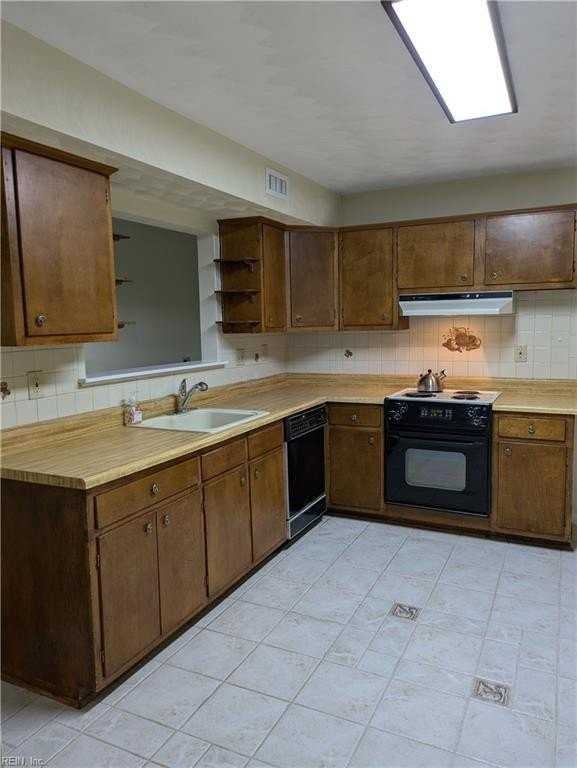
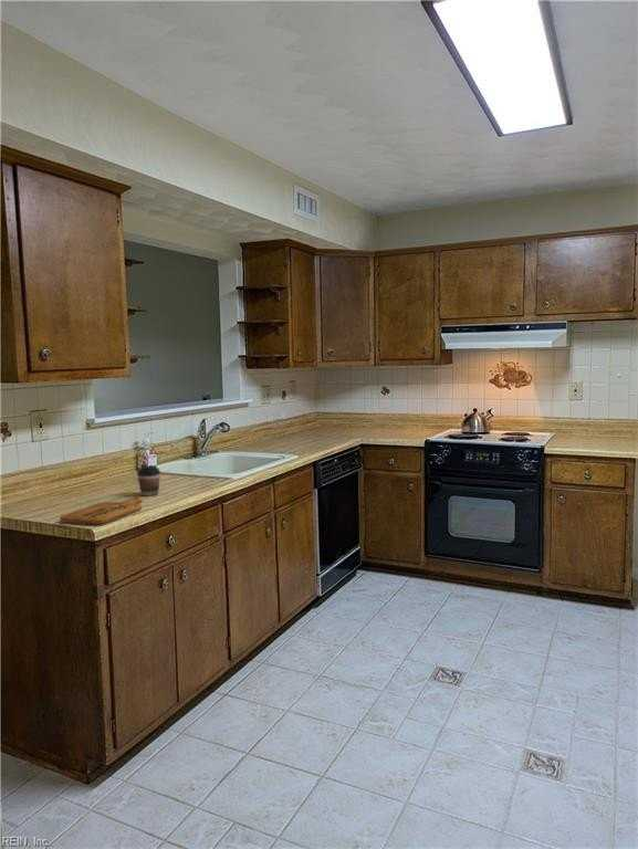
+ coffee cup [136,463,161,497]
+ cutting board [59,496,144,525]
